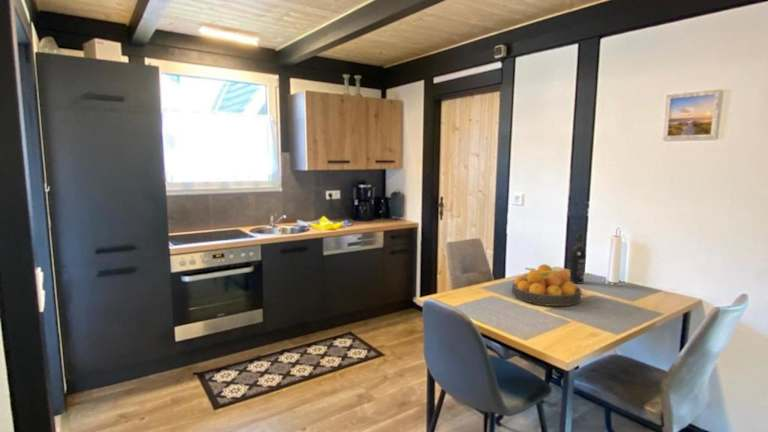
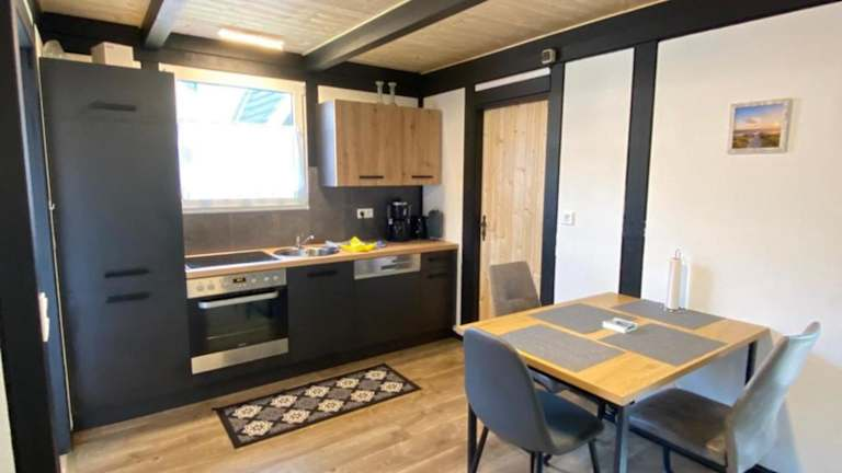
- wine bottle [569,232,587,285]
- fruit bowl [511,263,582,307]
